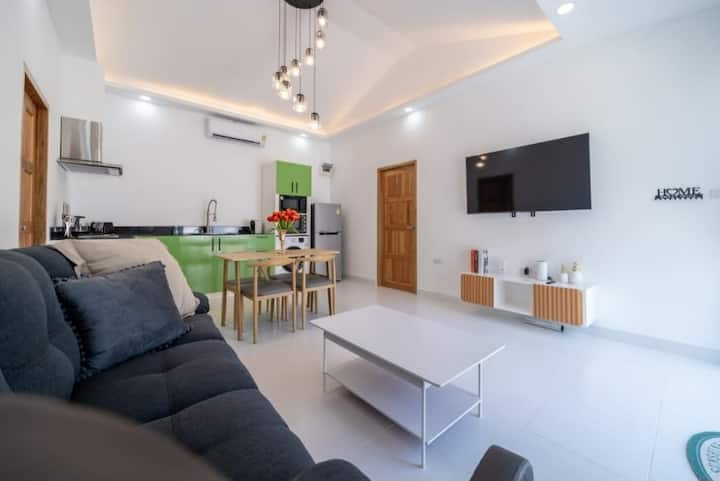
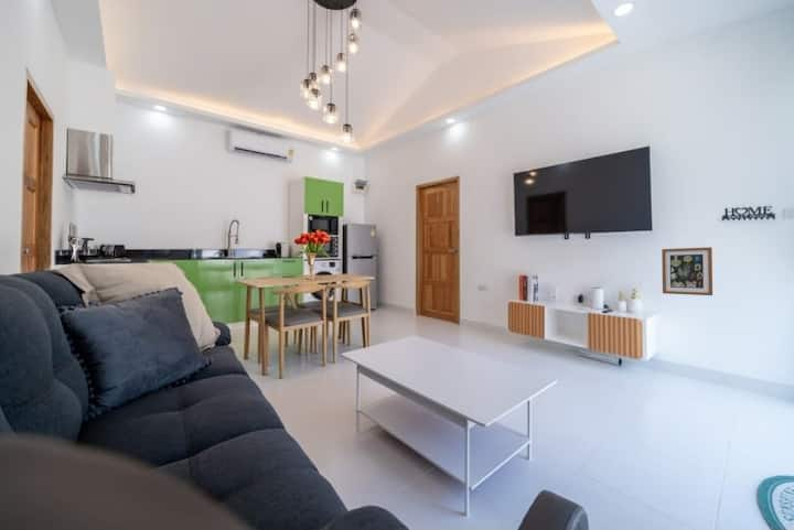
+ wall art [661,246,713,296]
